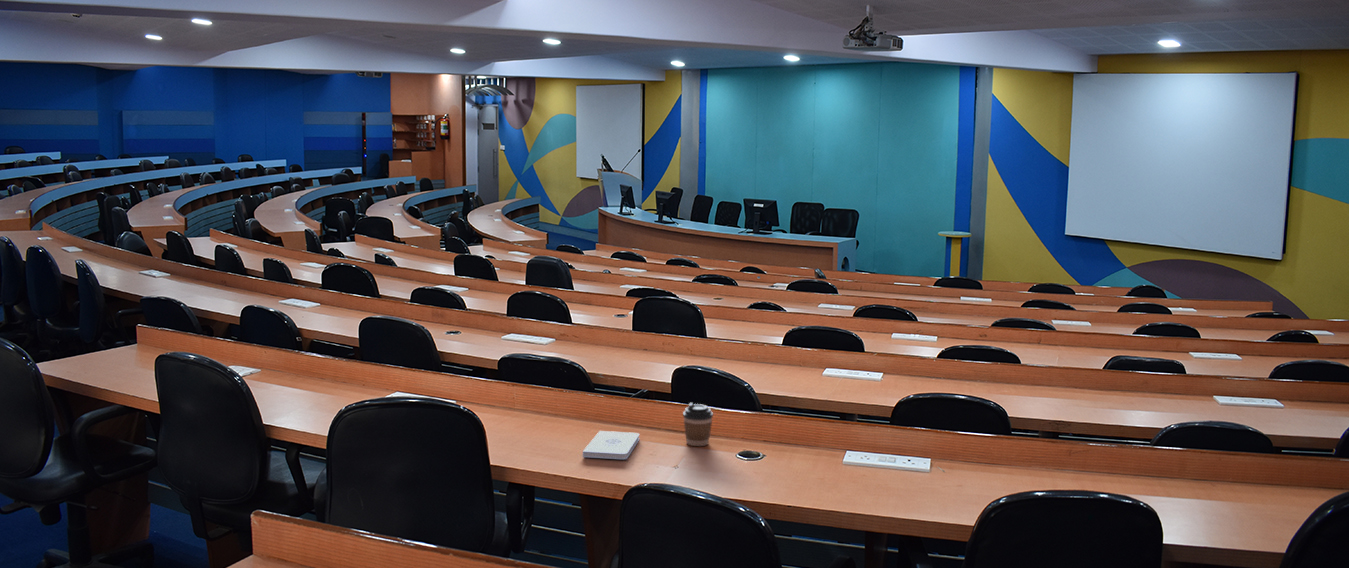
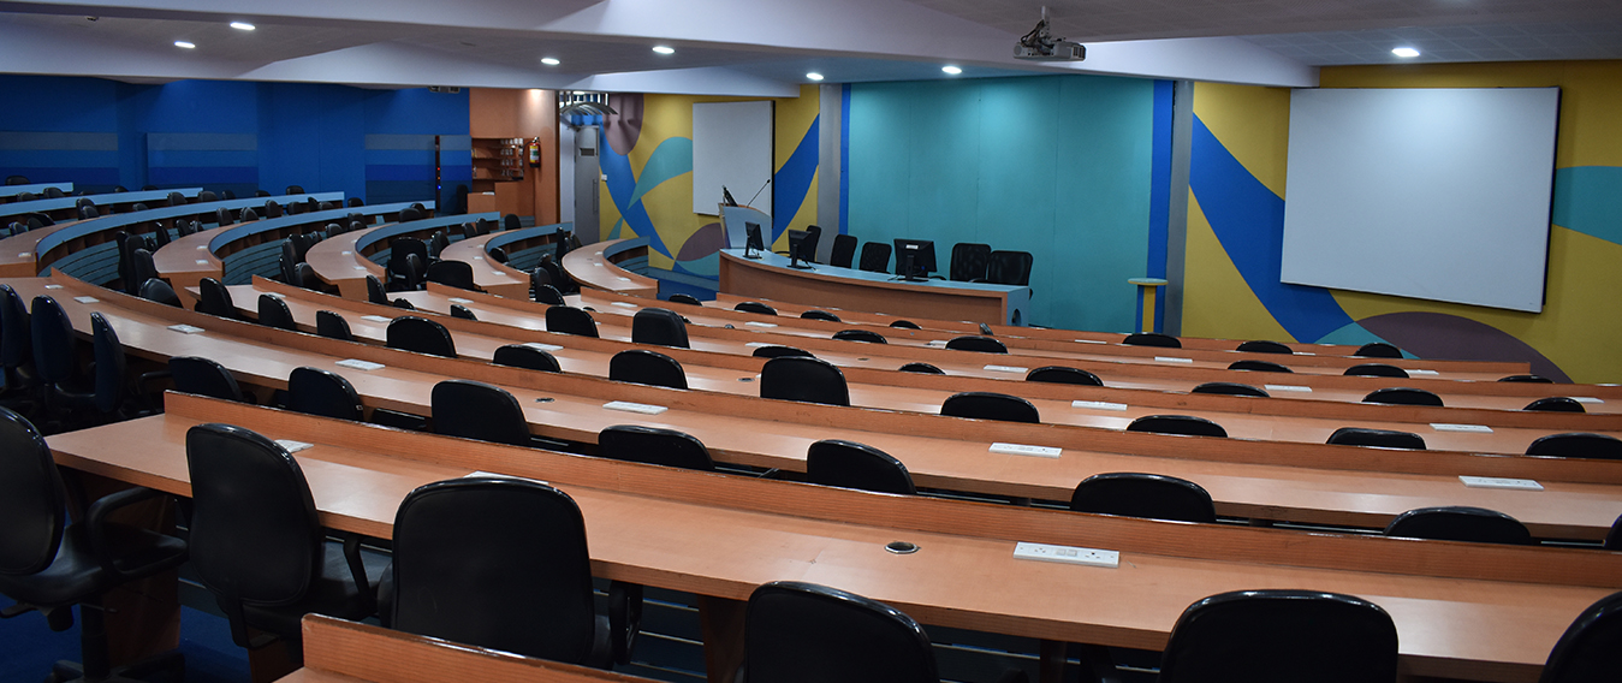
- notepad [582,430,640,460]
- coffee cup [682,402,714,447]
